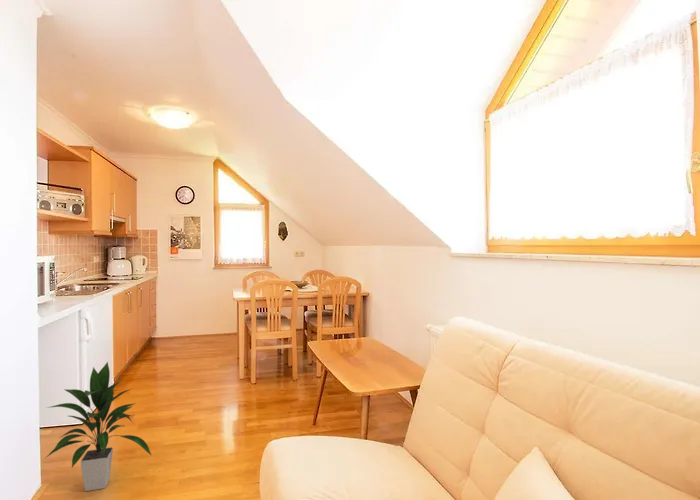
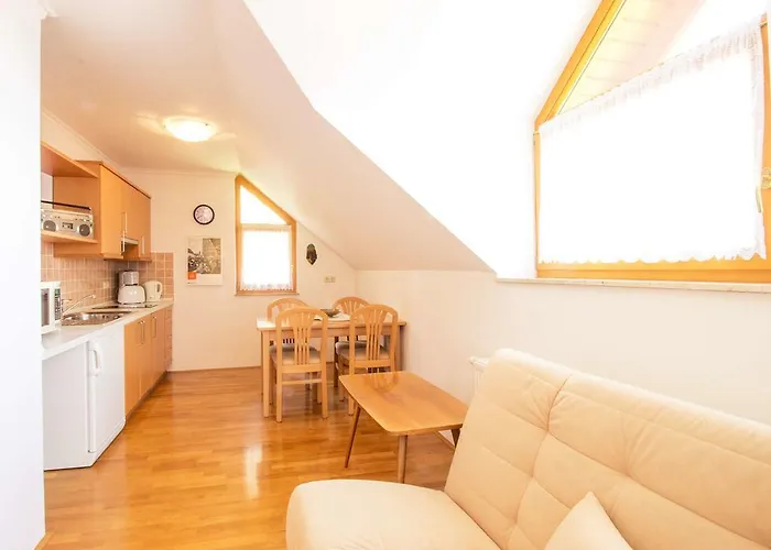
- indoor plant [44,361,152,492]
